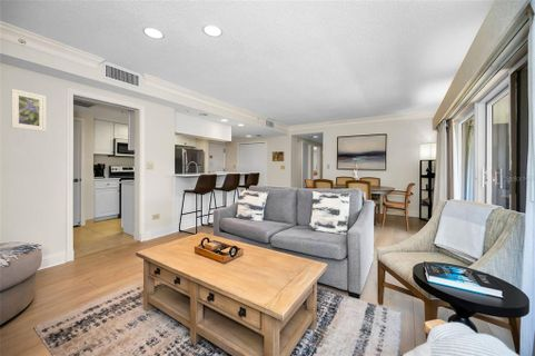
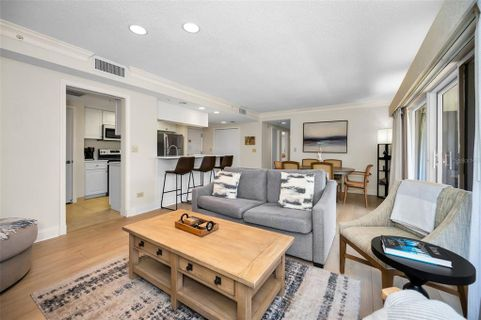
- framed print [10,88,47,132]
